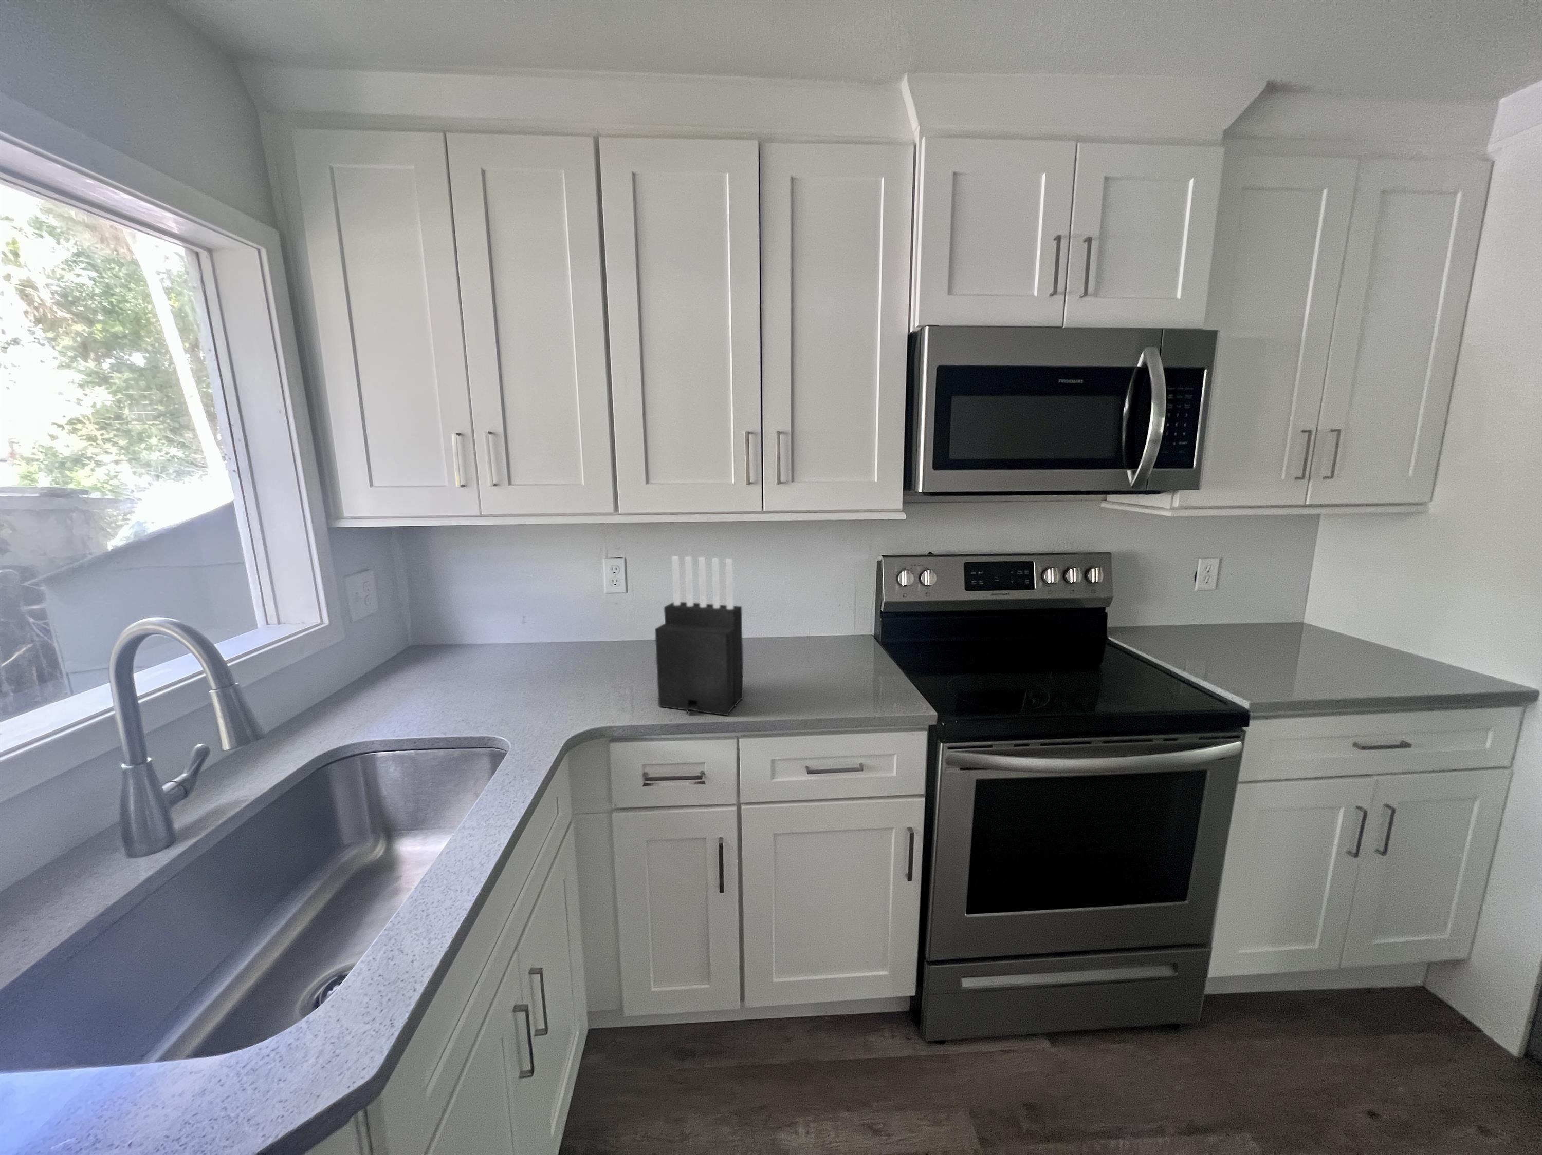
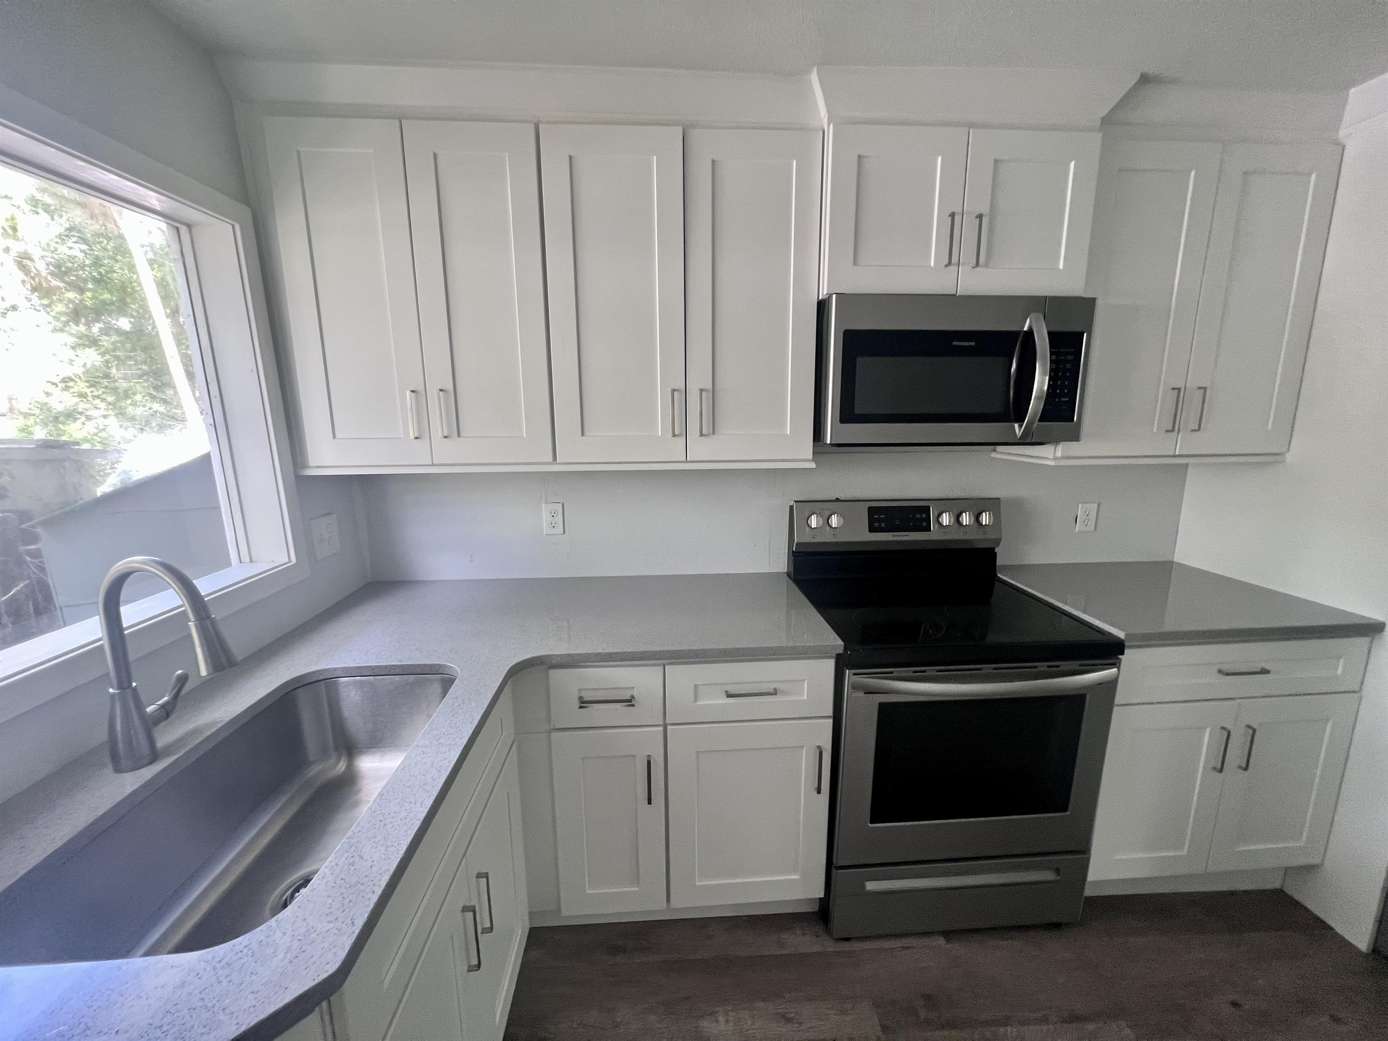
- knife block [654,556,744,716]
